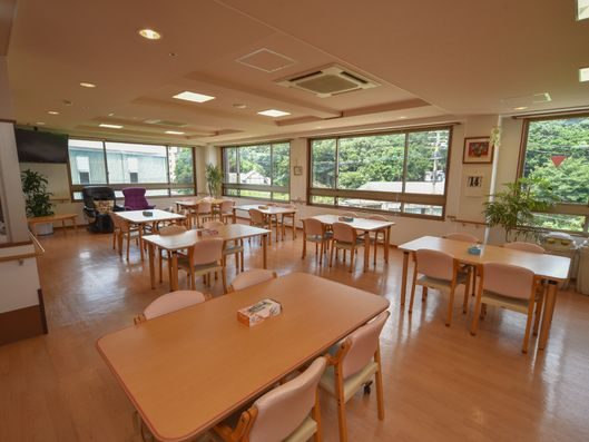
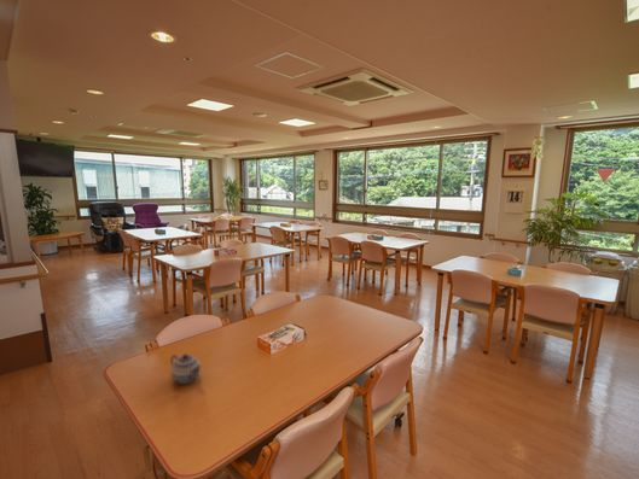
+ teapot [169,354,203,385]
